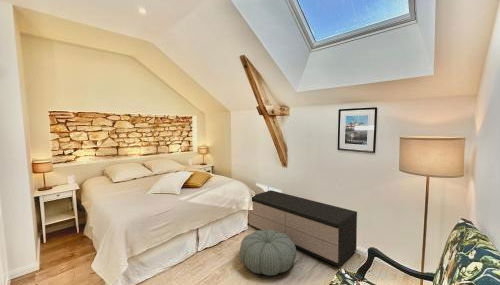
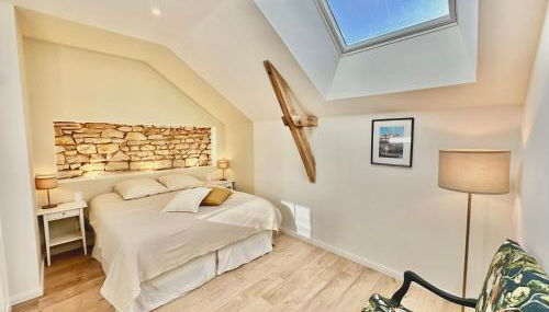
- pouf [239,230,297,276]
- storage bench [248,189,358,268]
